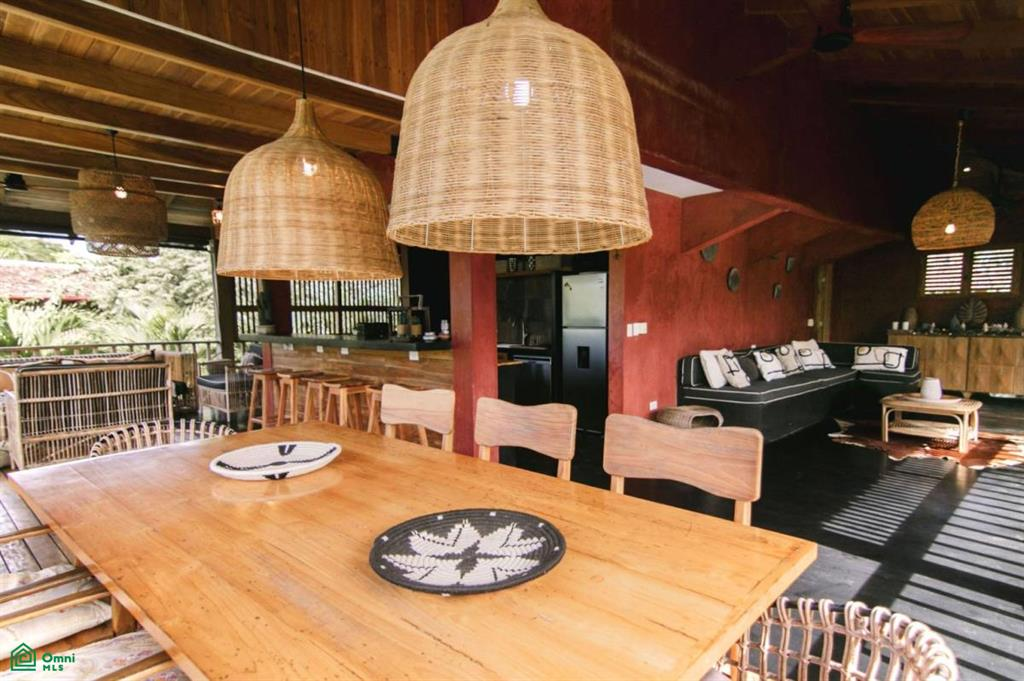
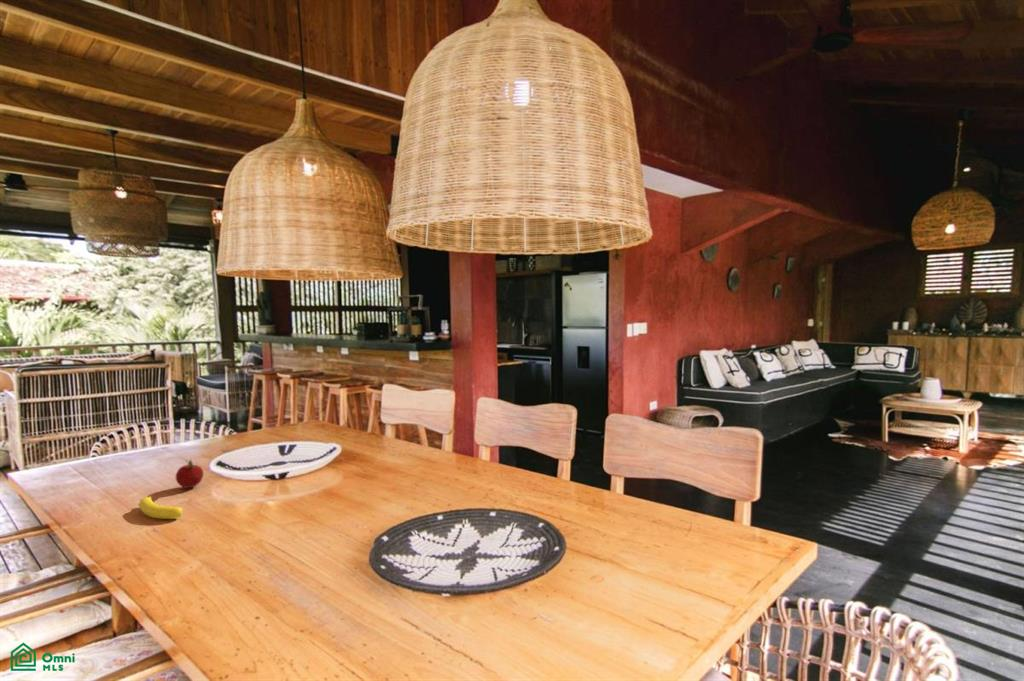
+ banana [138,496,184,520]
+ fruit [175,459,204,489]
